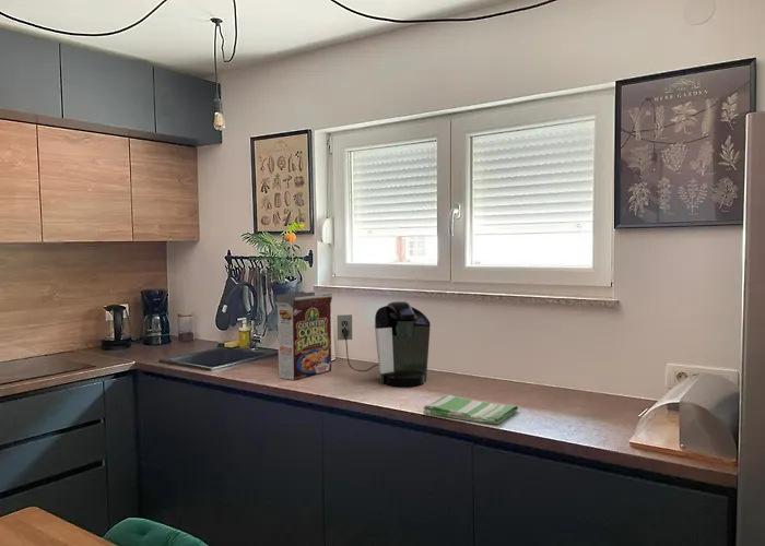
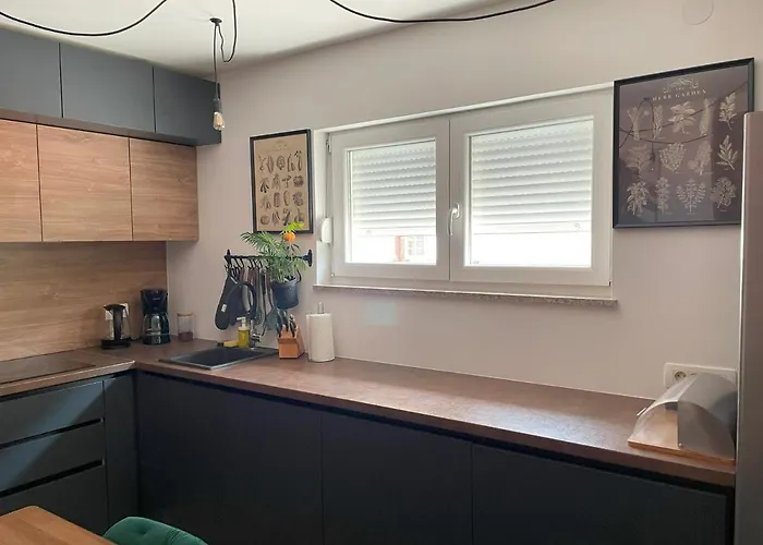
- cereal box [274,290,333,381]
- coffee maker [337,300,432,388]
- dish towel [423,393,519,425]
